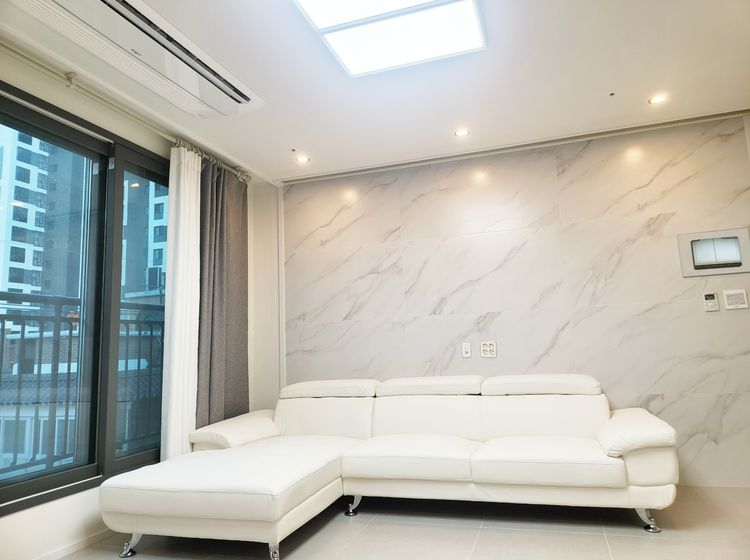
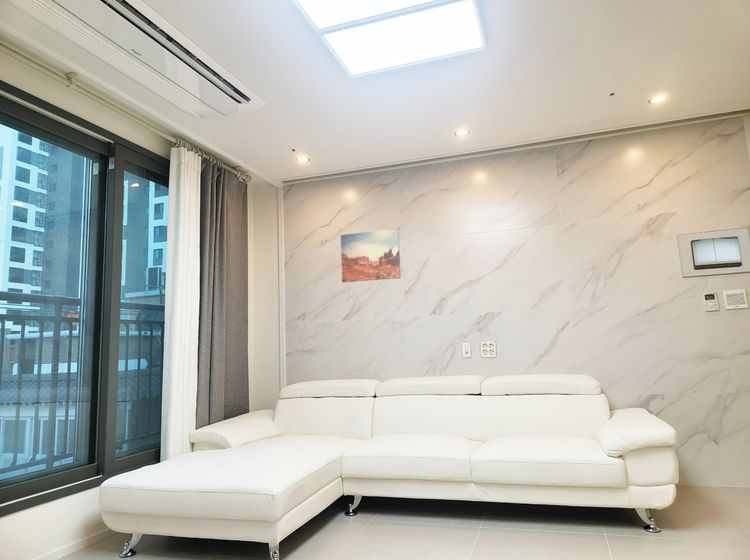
+ wall art [340,228,401,283]
